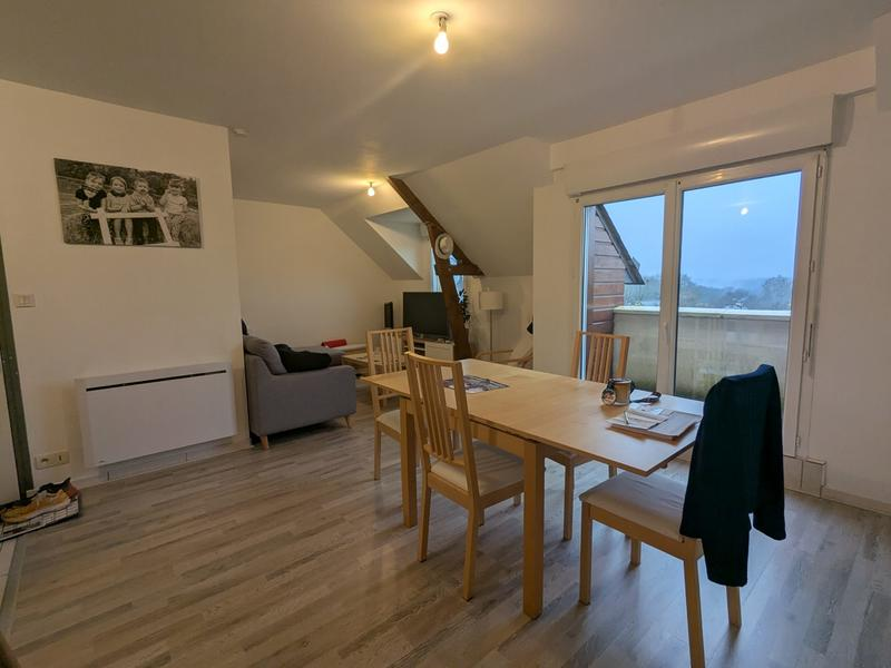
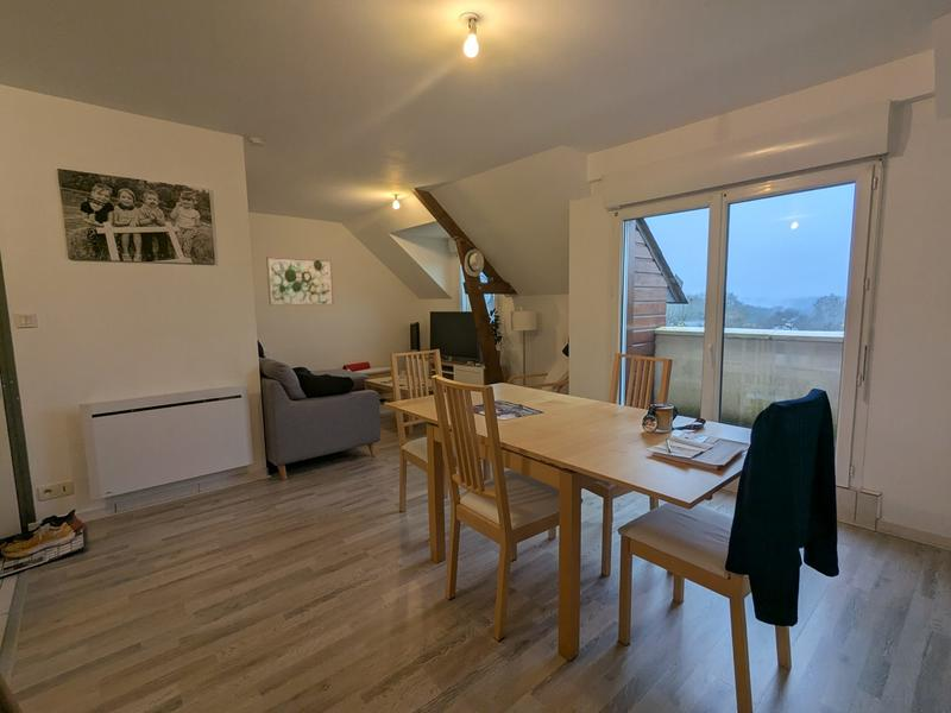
+ wall art [265,255,335,307]
